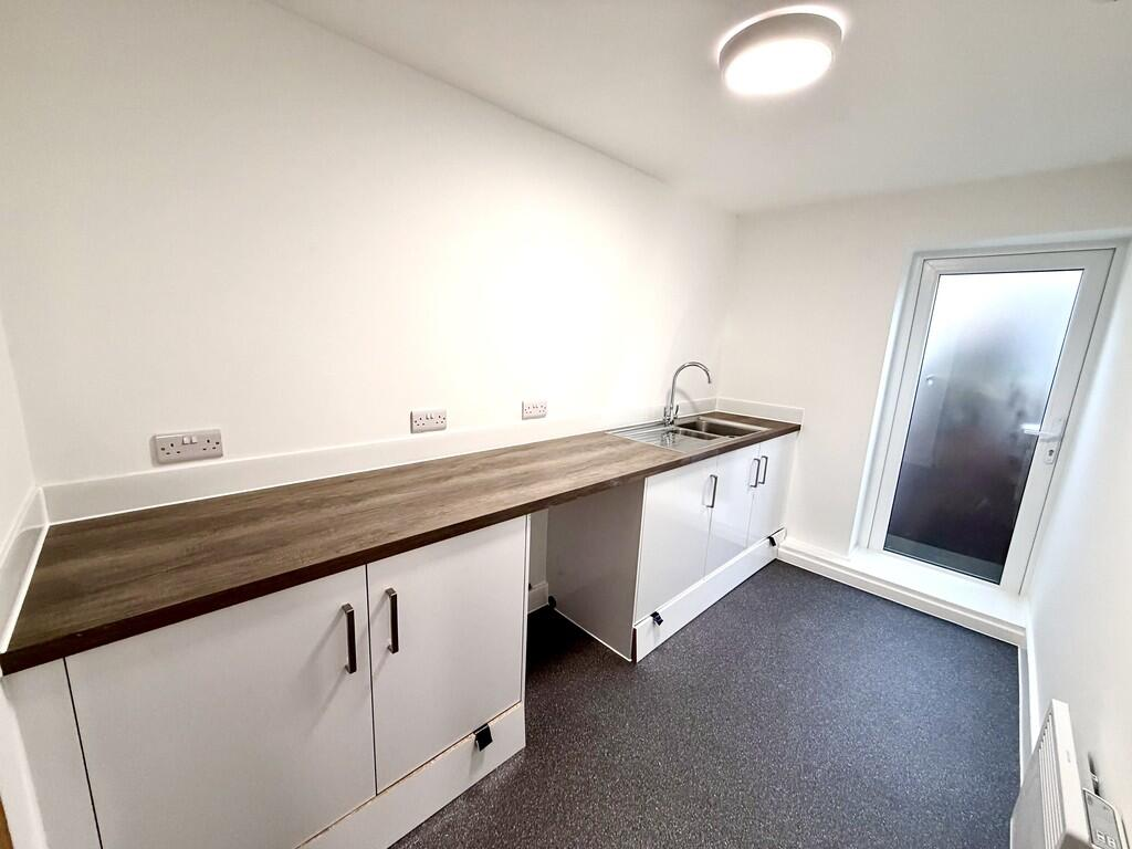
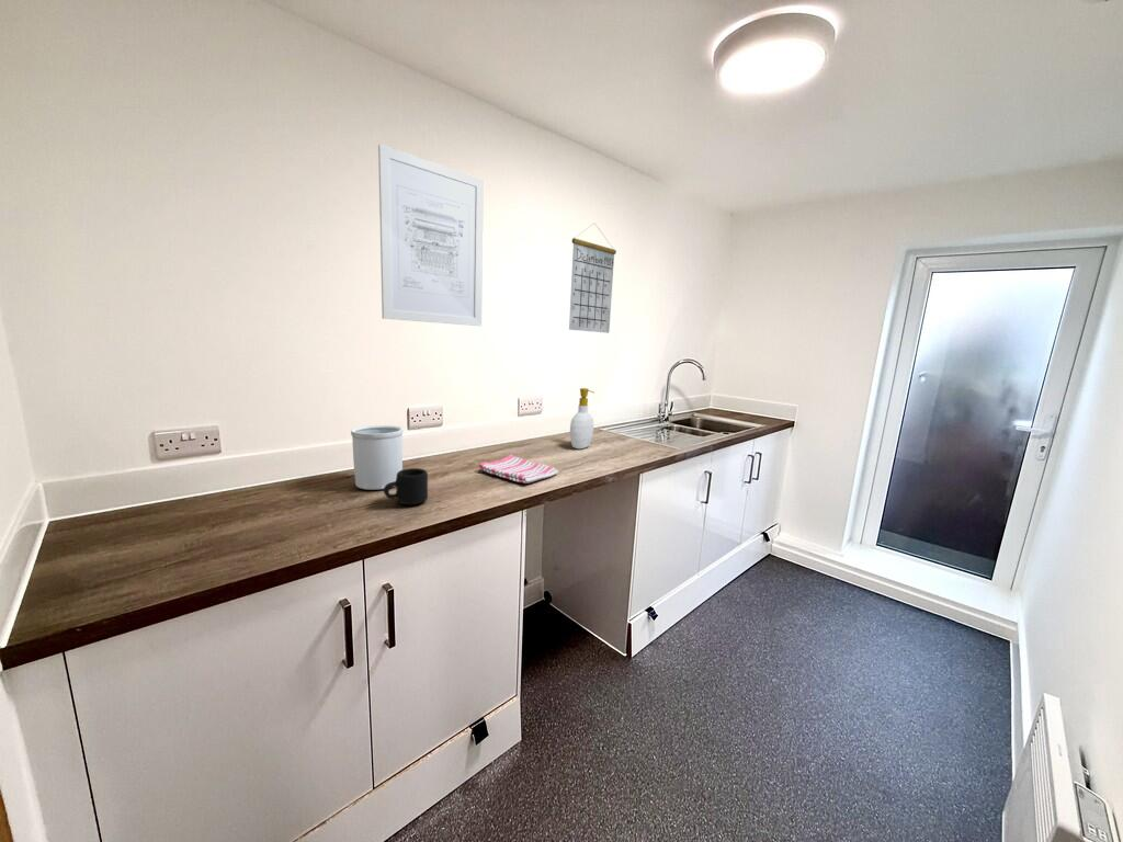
+ utensil holder [350,424,404,491]
+ calendar [568,223,617,334]
+ dish towel [478,453,559,485]
+ mug [383,467,429,505]
+ soap bottle [569,387,595,450]
+ wall art [377,144,485,327]
